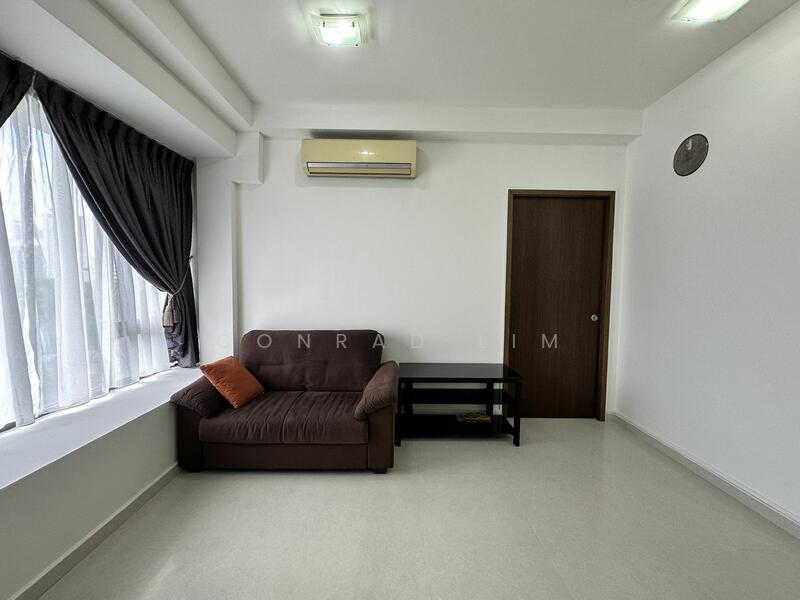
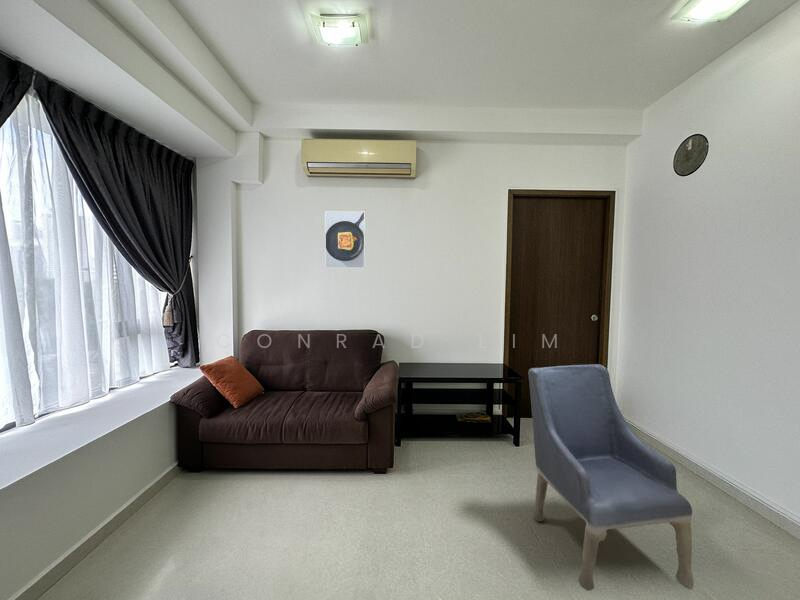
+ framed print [324,210,366,269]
+ armchair [527,363,695,592]
